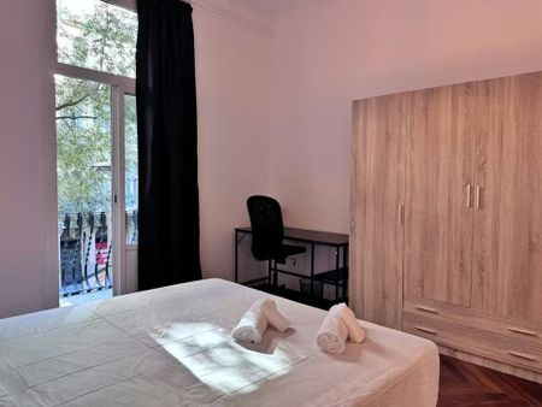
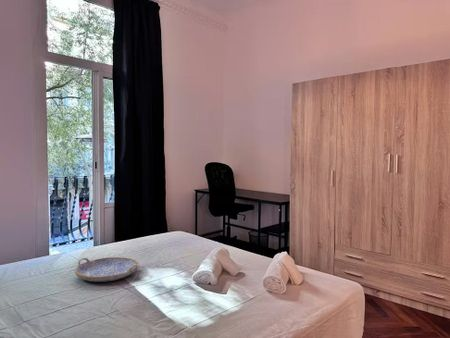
+ serving tray [73,256,140,283]
